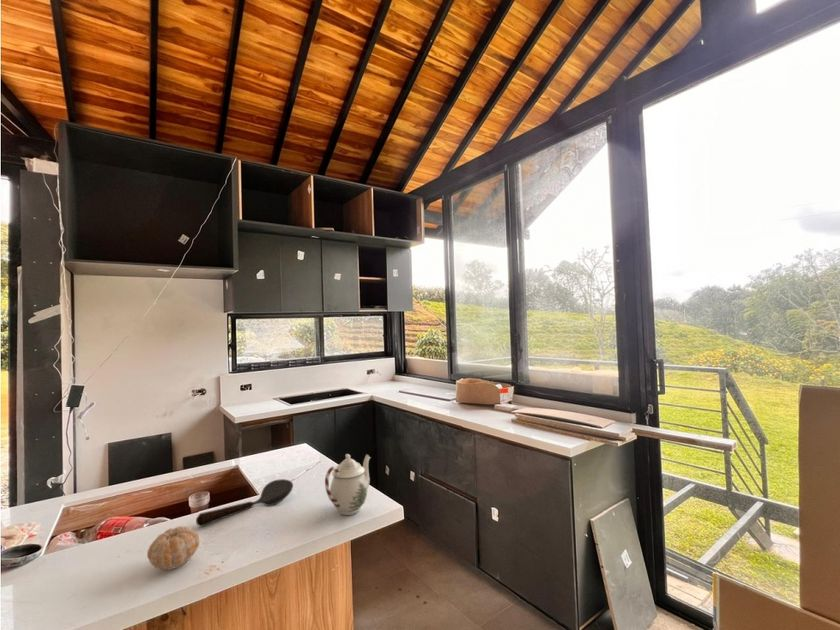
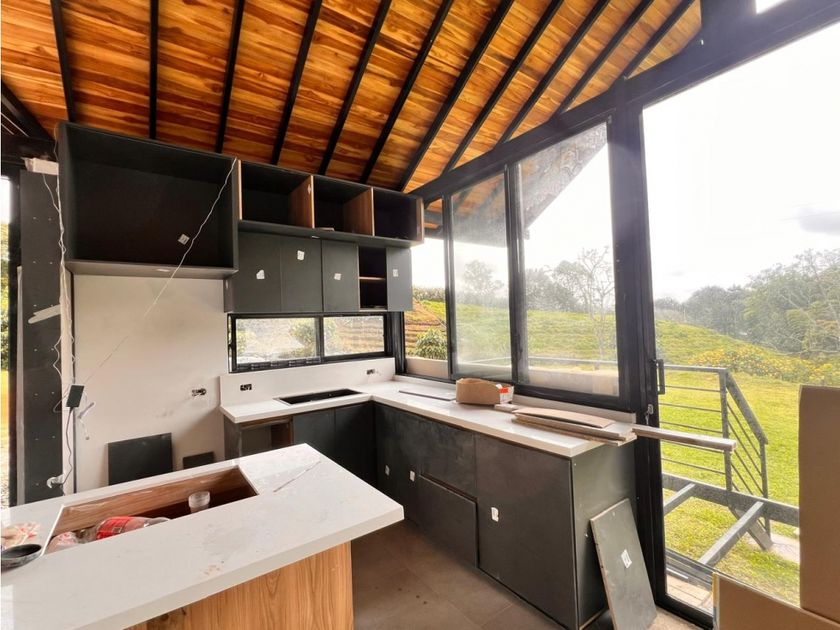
- teapot [324,453,372,516]
- spoon [195,478,294,528]
- fruit [146,525,200,571]
